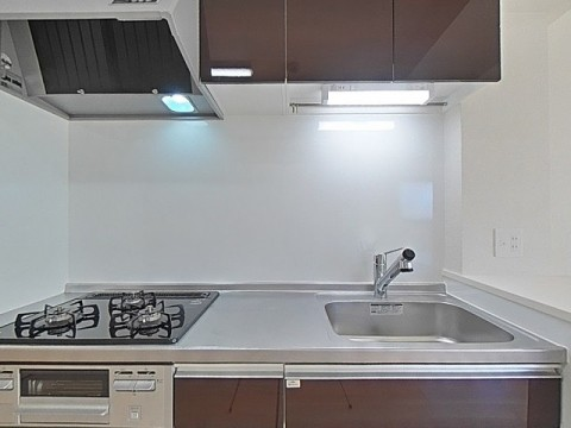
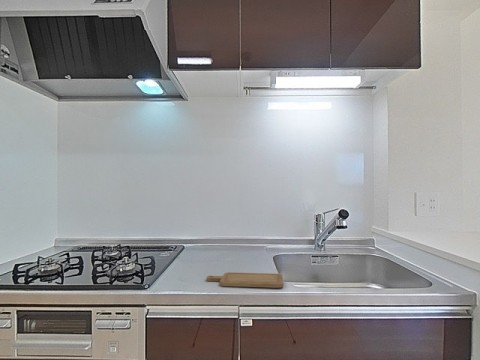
+ chopping board [206,271,284,289]
